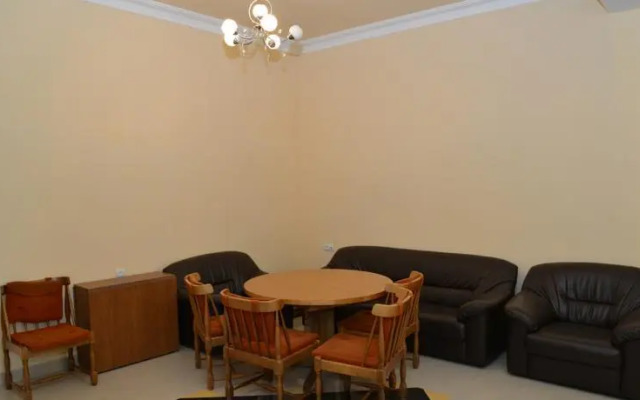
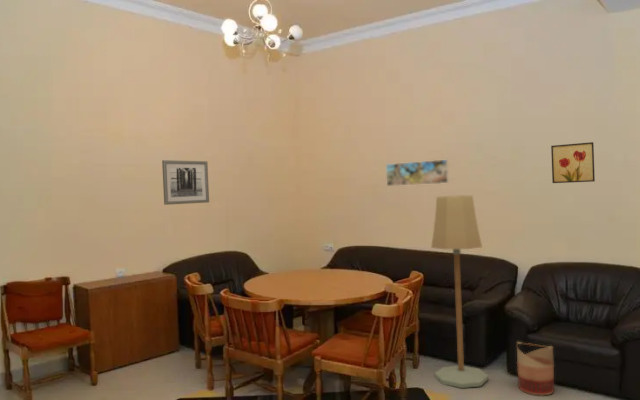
+ wall art [550,141,596,184]
+ basket [516,341,555,396]
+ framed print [385,159,450,187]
+ wall art [161,159,210,206]
+ floor lamp [430,194,489,389]
